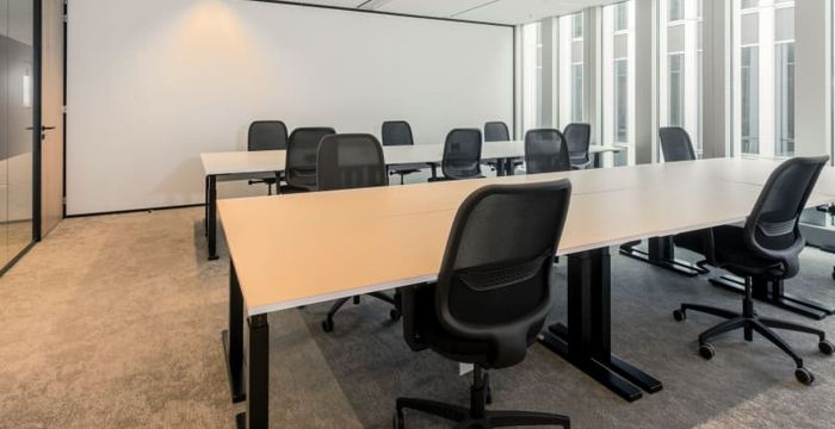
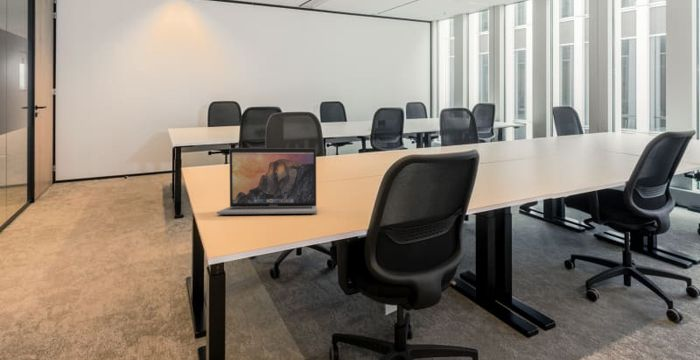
+ laptop [216,147,318,216]
